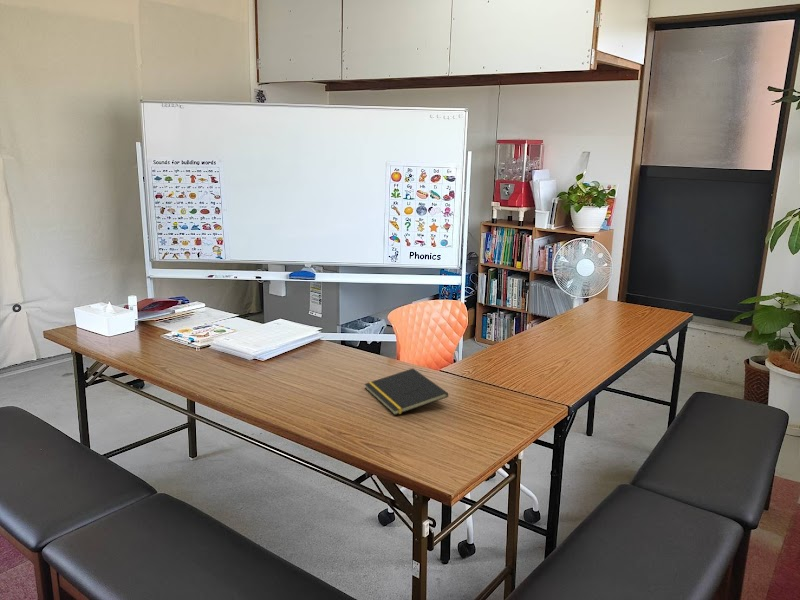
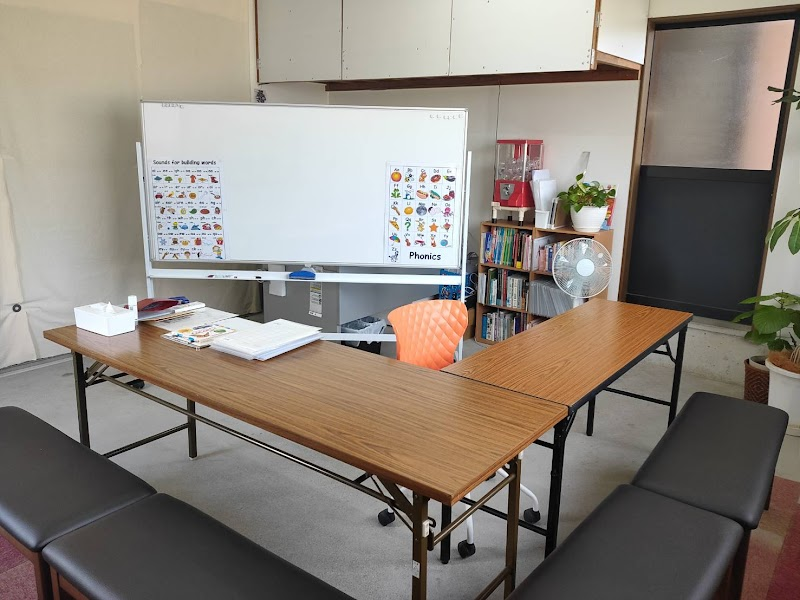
- notepad [363,367,449,416]
